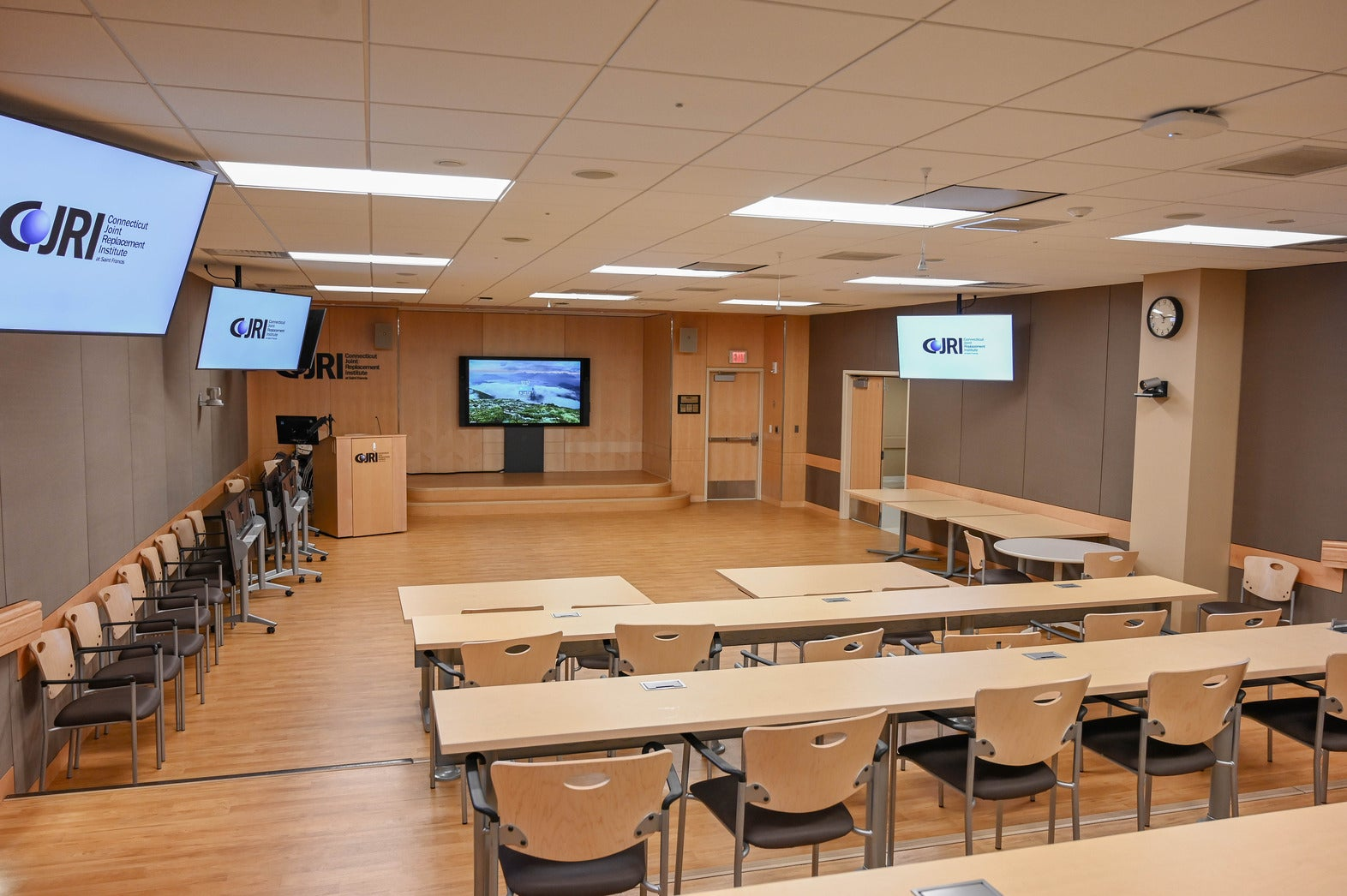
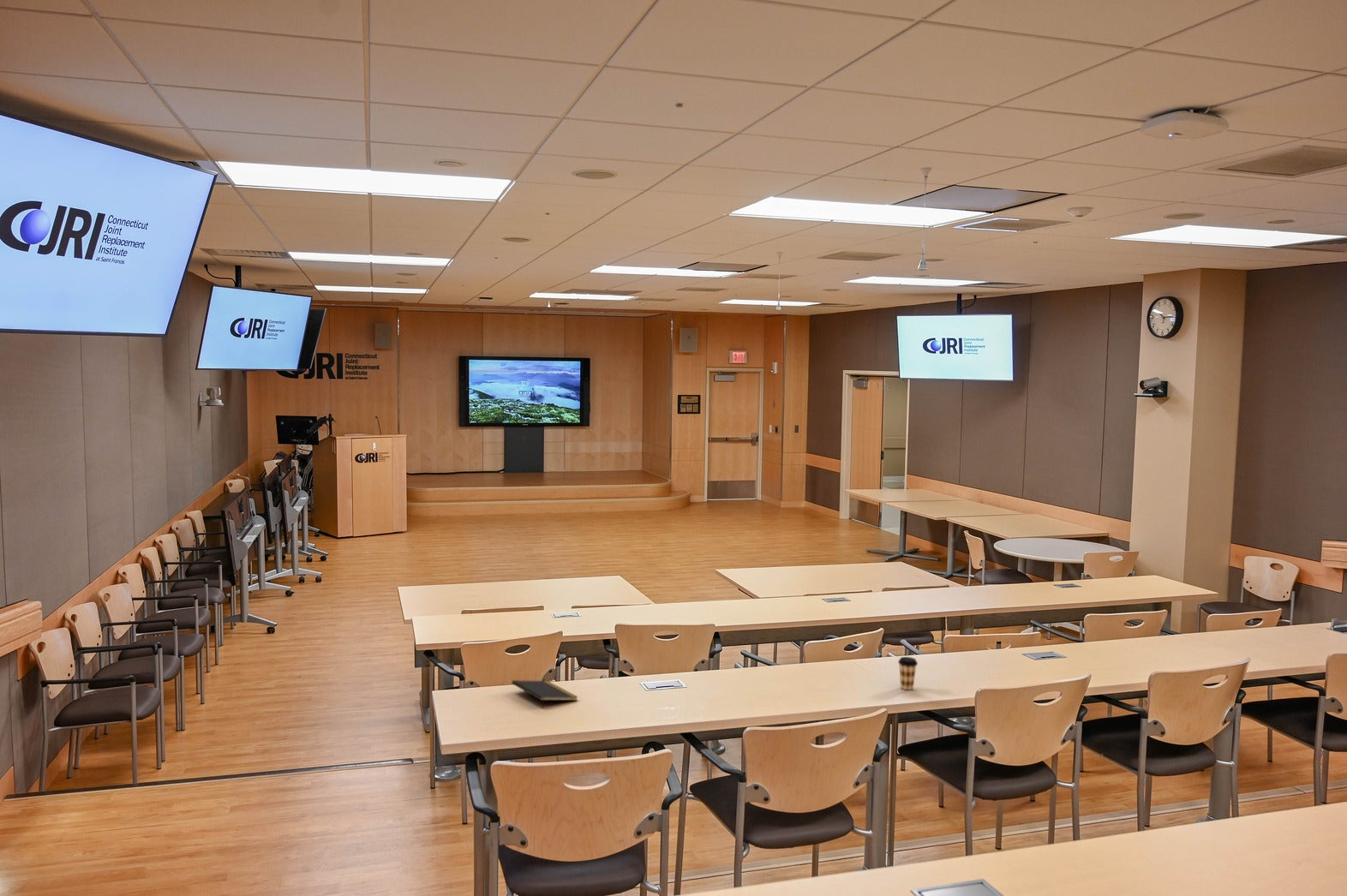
+ coffee cup [897,656,919,690]
+ notepad [511,679,579,709]
